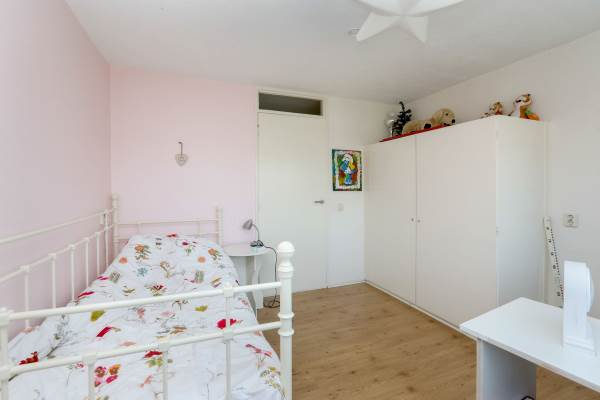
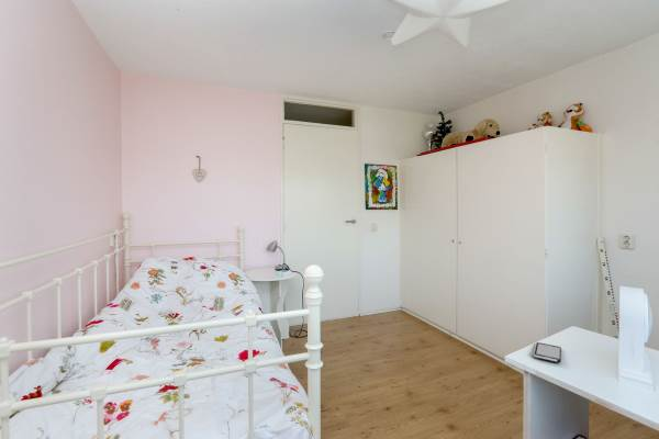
+ smartphone [533,341,562,363]
